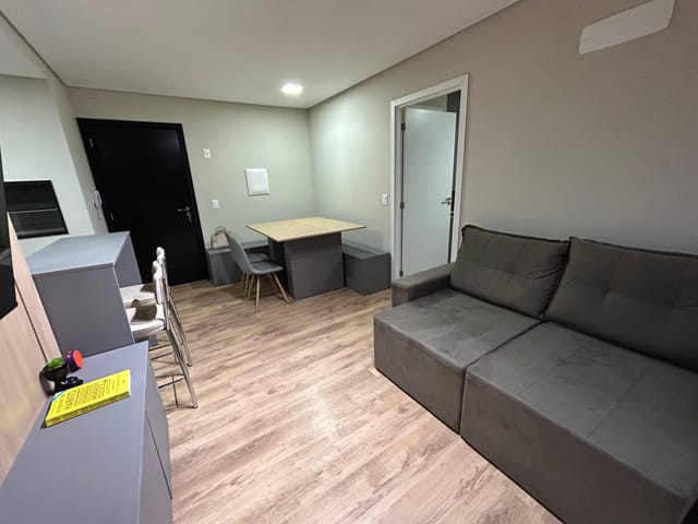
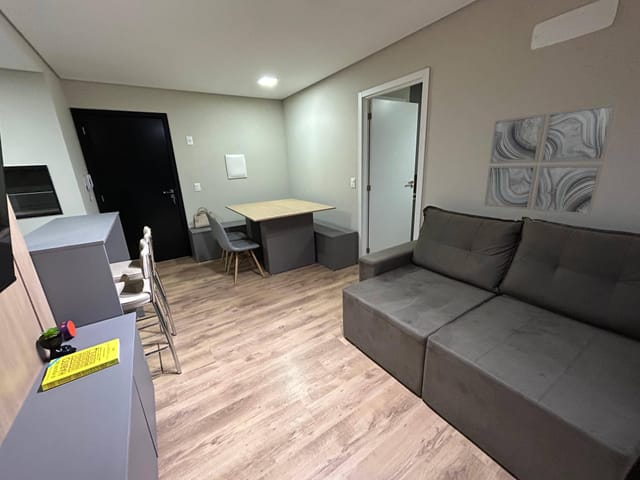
+ wall art [483,102,619,217]
